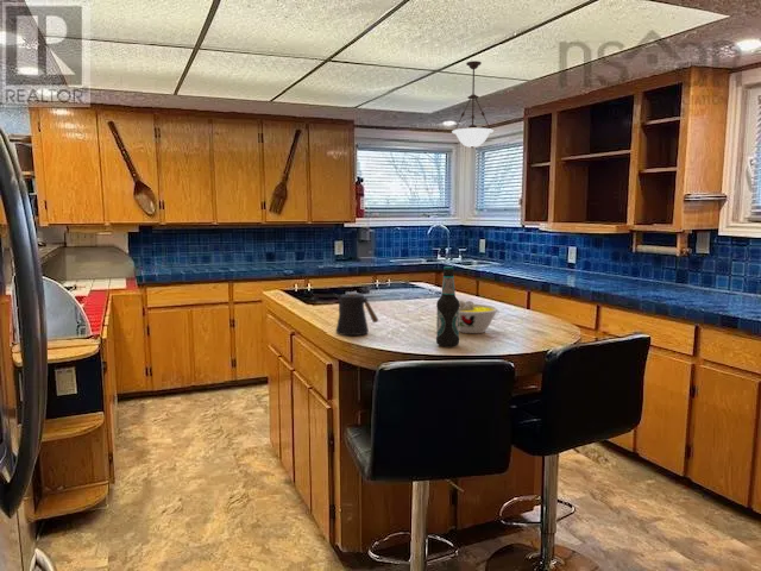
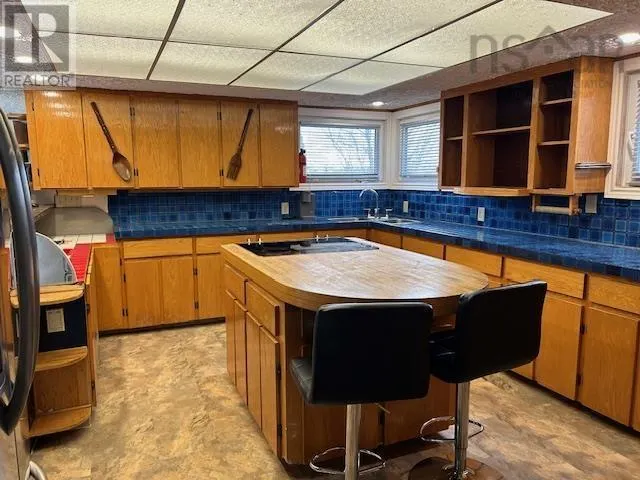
- pendant light [451,59,495,149]
- bowl [459,300,499,334]
- kettle [332,293,379,337]
- bottle [435,265,460,349]
